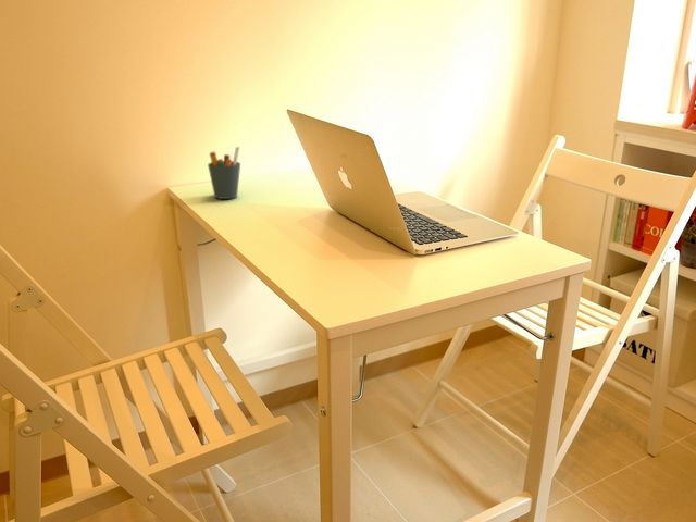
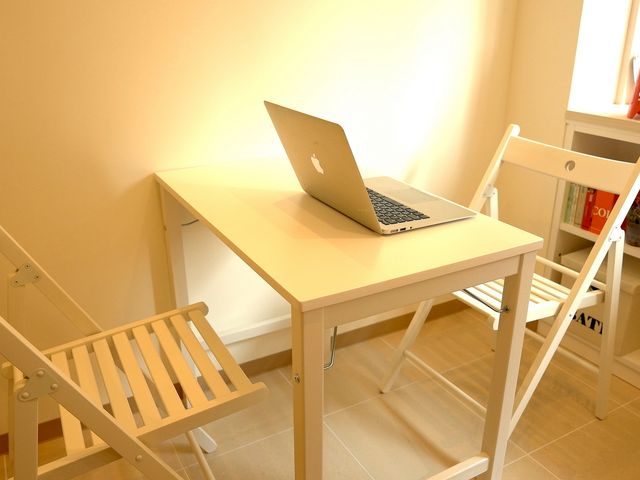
- pen holder [207,146,241,200]
